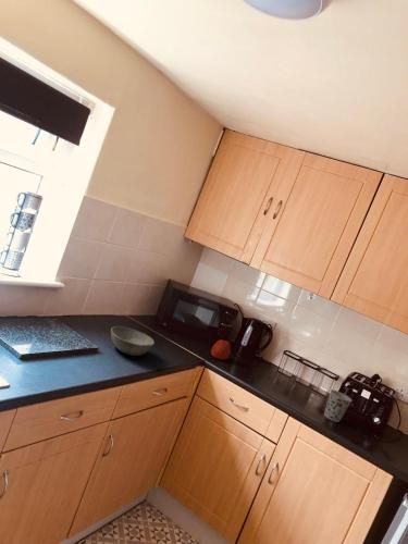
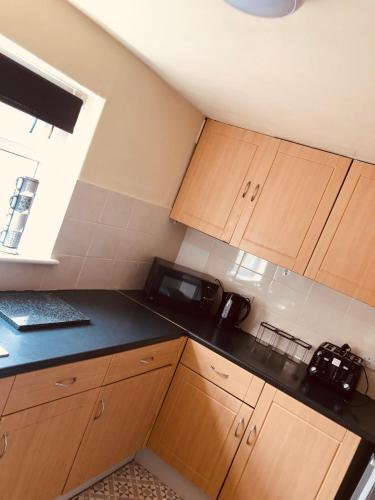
- bowl [110,325,156,357]
- cup [323,388,354,423]
- apple [210,338,232,361]
